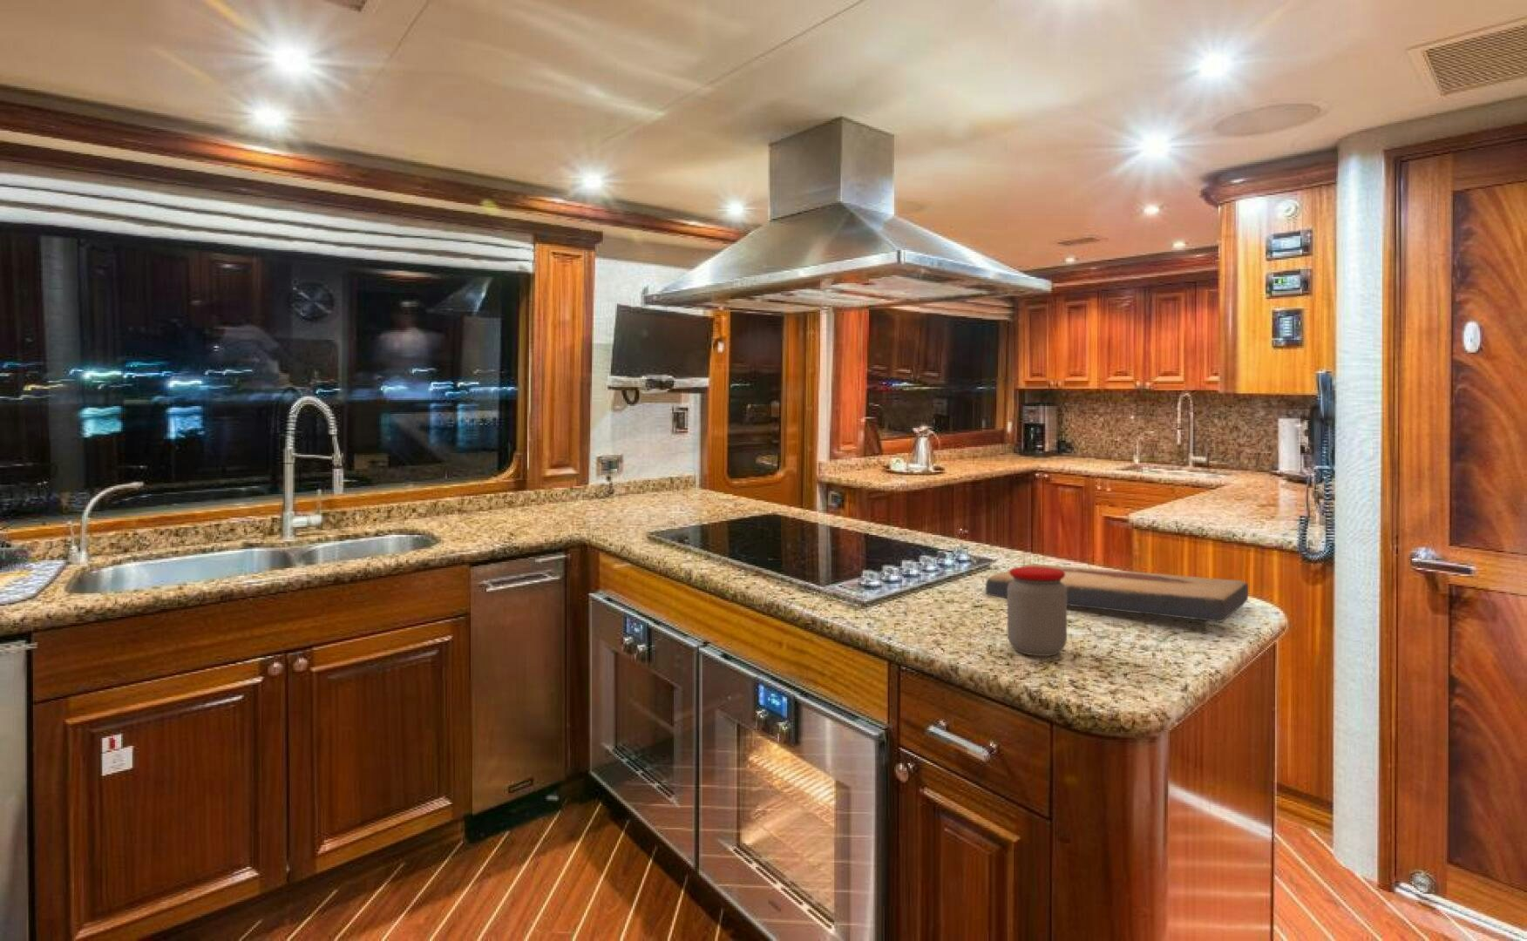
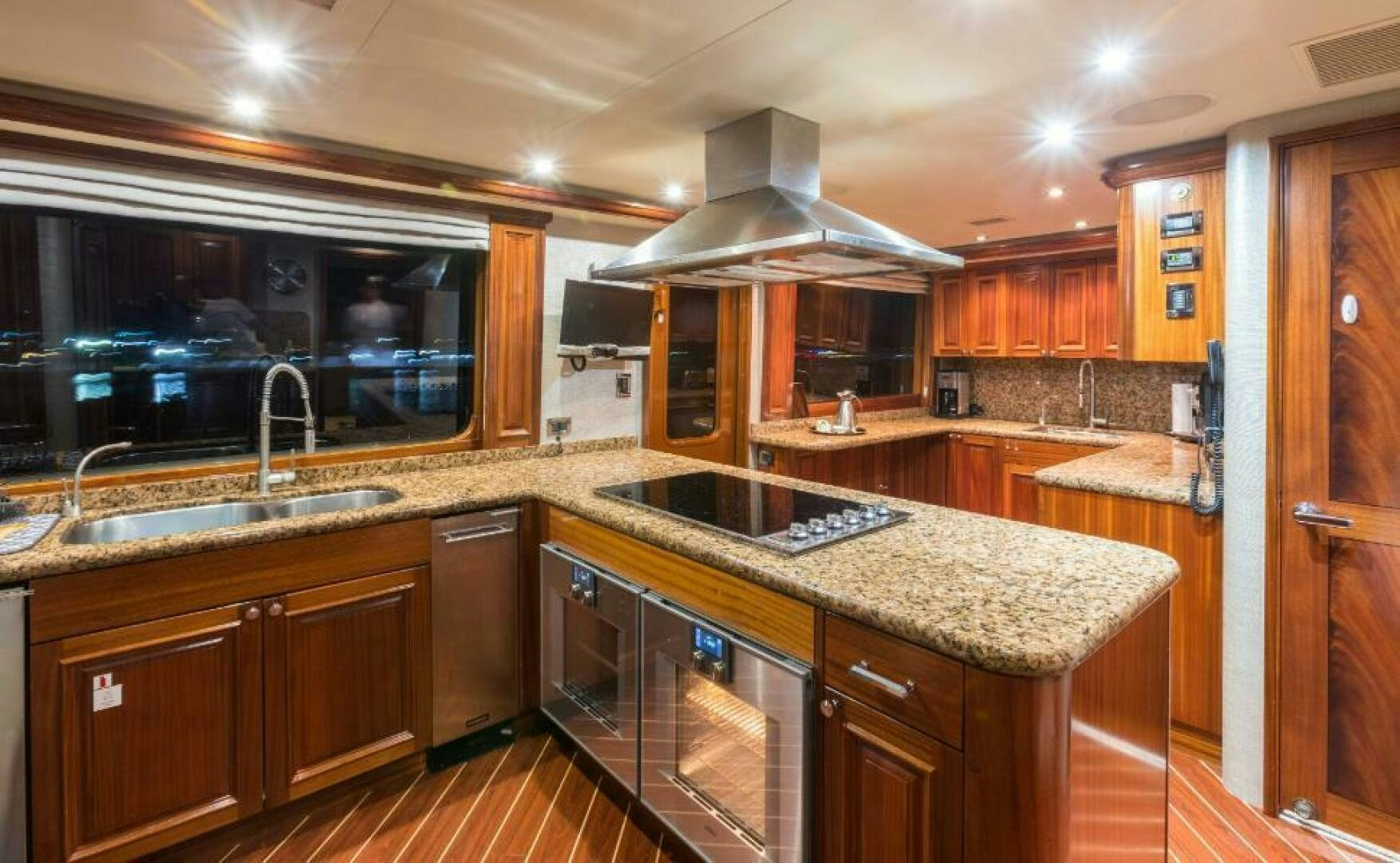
- fish fossil [985,563,1249,623]
- jar [1007,566,1068,658]
